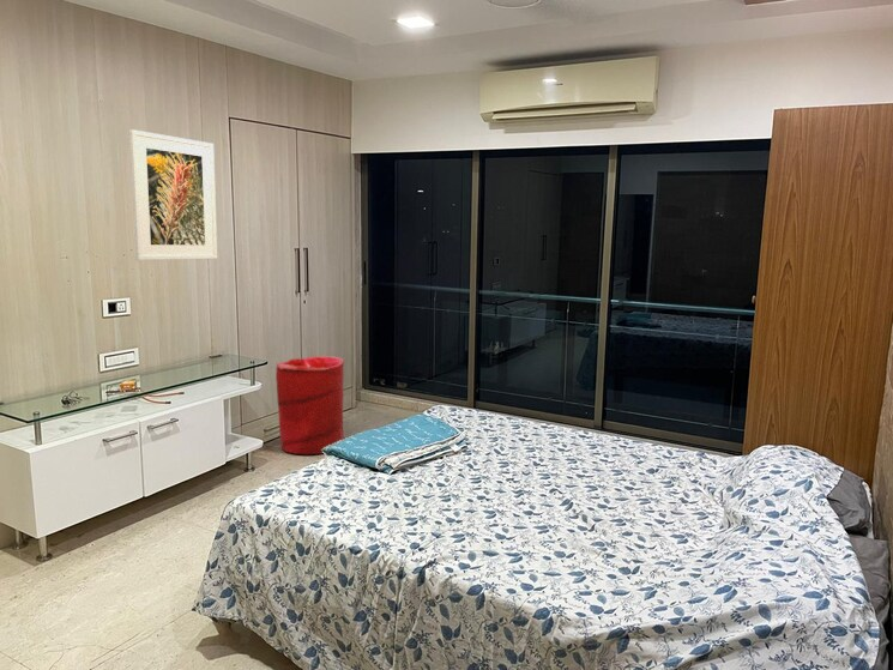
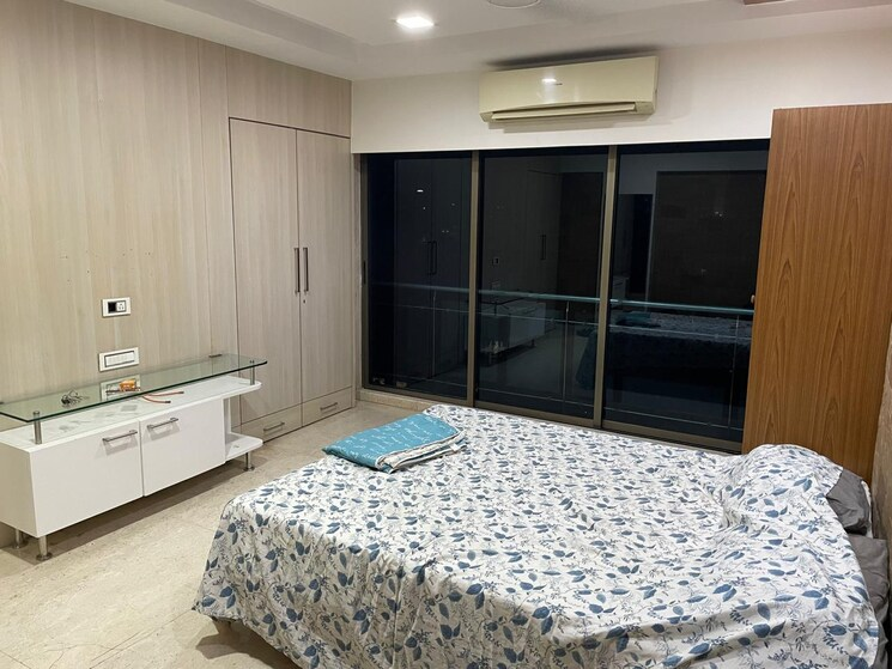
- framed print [128,128,218,261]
- laundry hamper [274,355,345,455]
